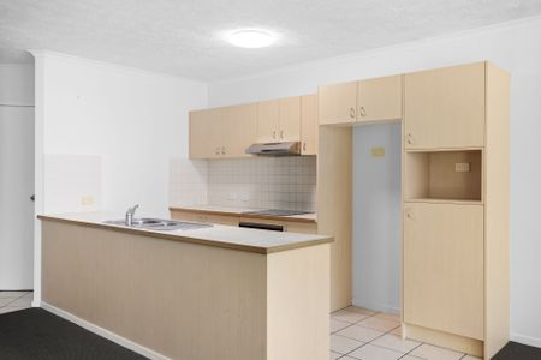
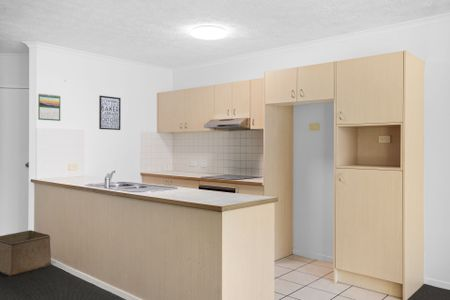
+ storage bin [0,229,52,277]
+ calendar [37,93,61,122]
+ wall art [98,95,122,131]
